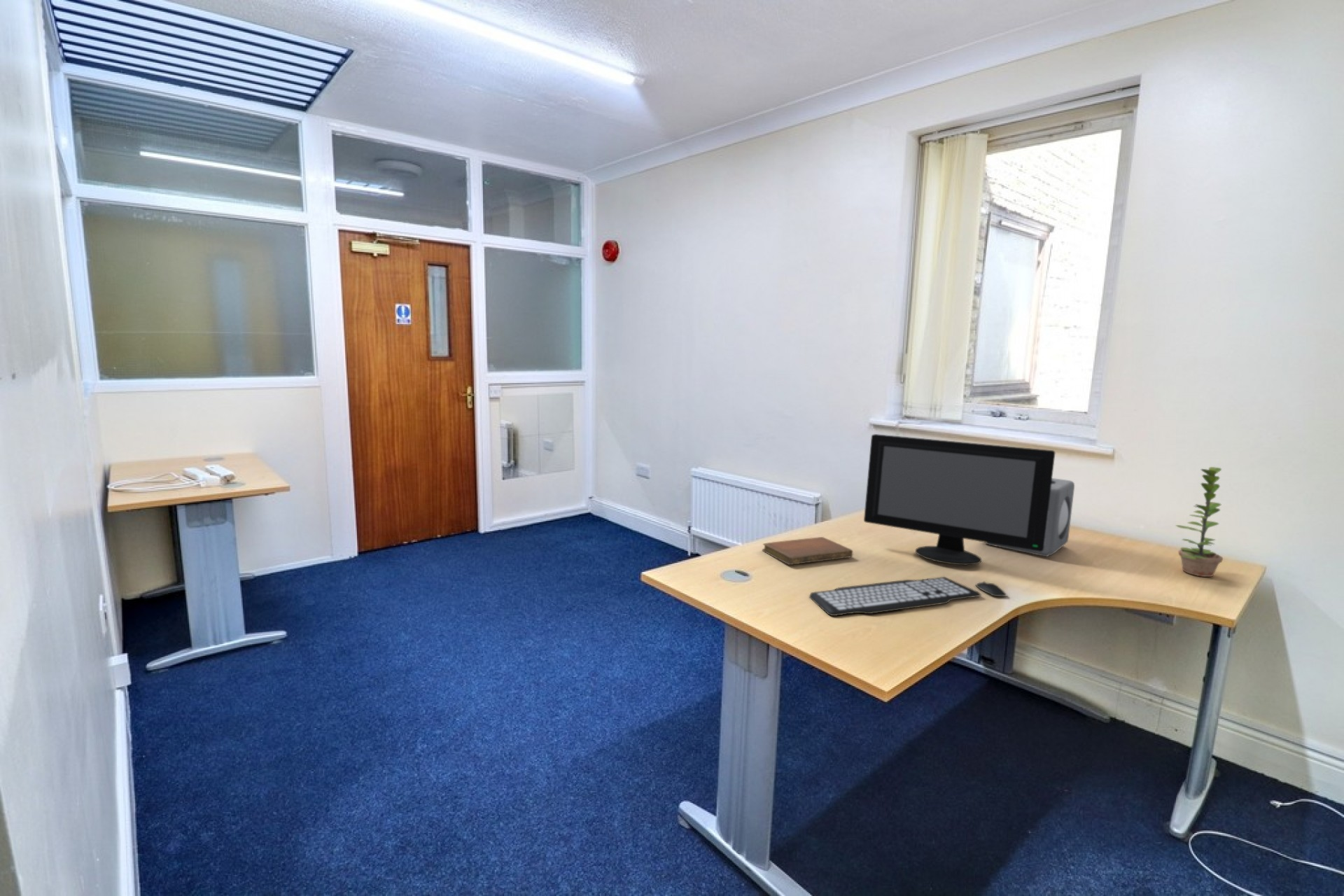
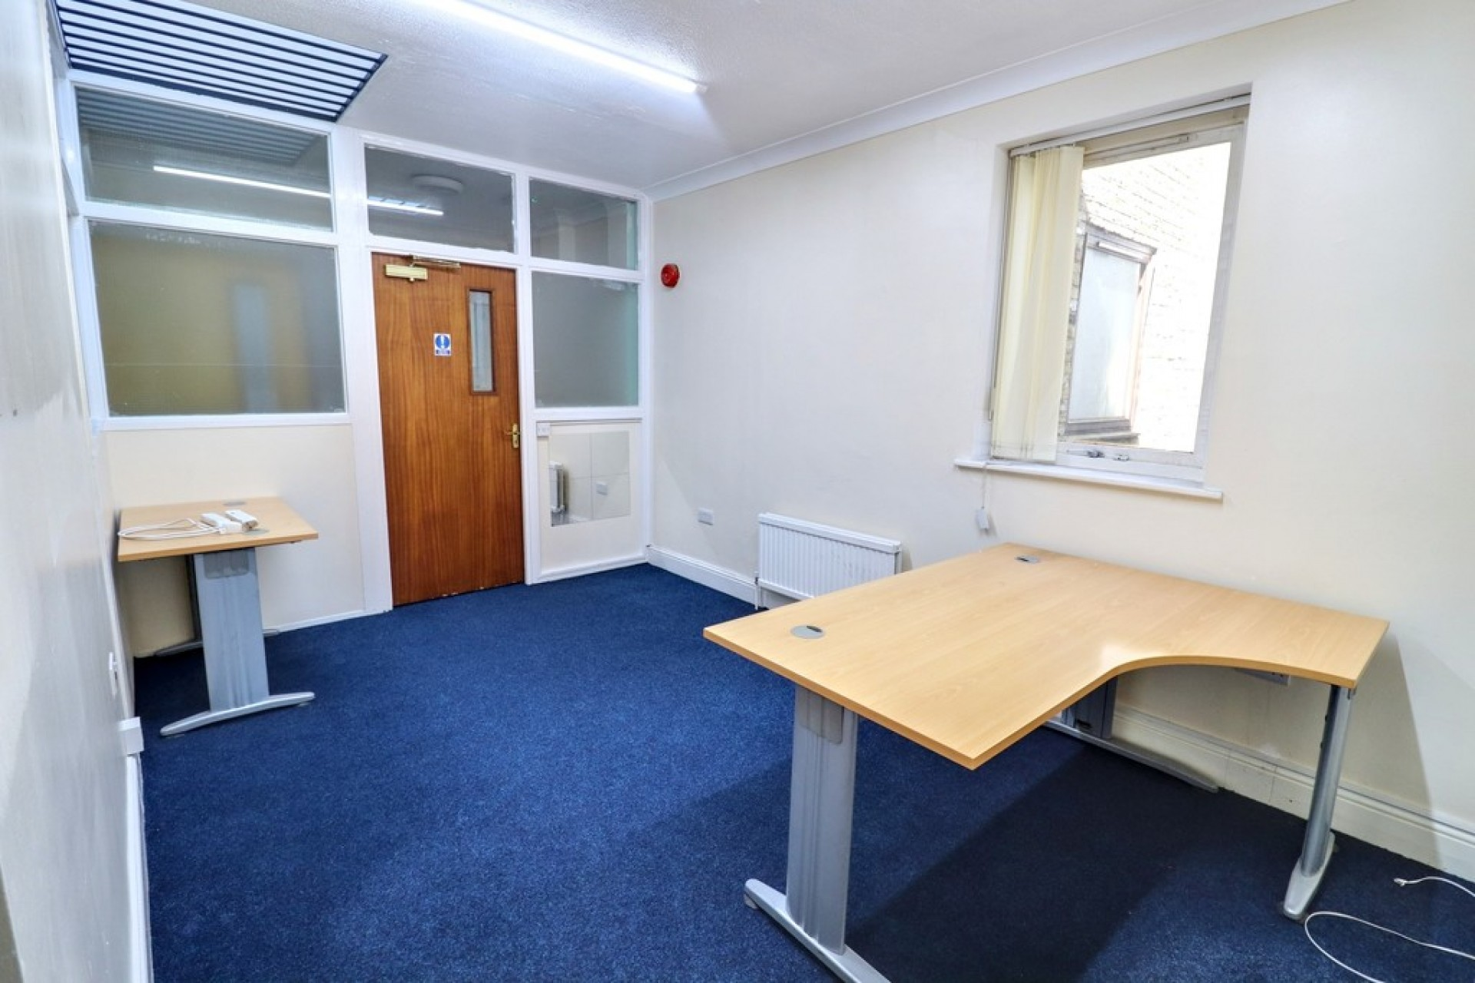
- computer monitor [863,433,1056,566]
- keyboard [809,576,1007,617]
- notebook [762,536,853,566]
- plant [1175,466,1224,577]
- speaker [986,477,1075,557]
